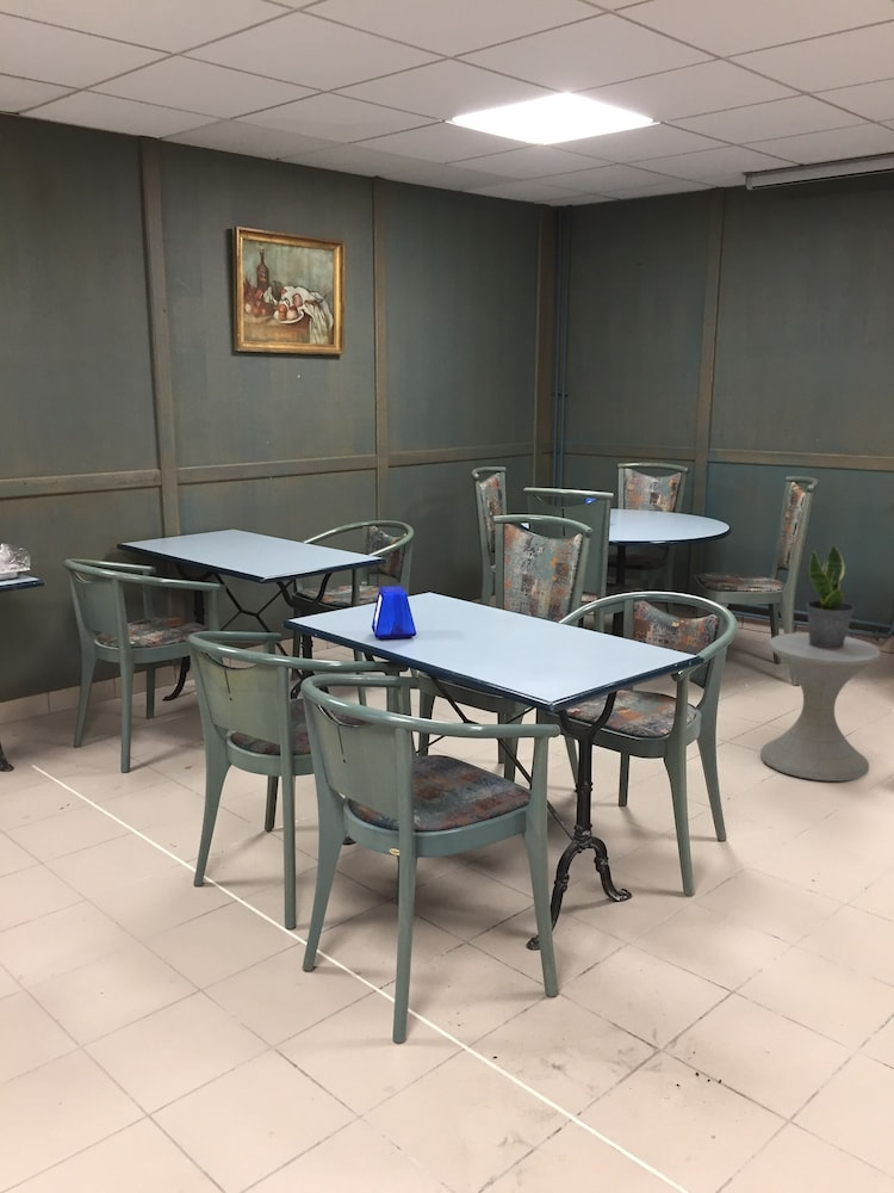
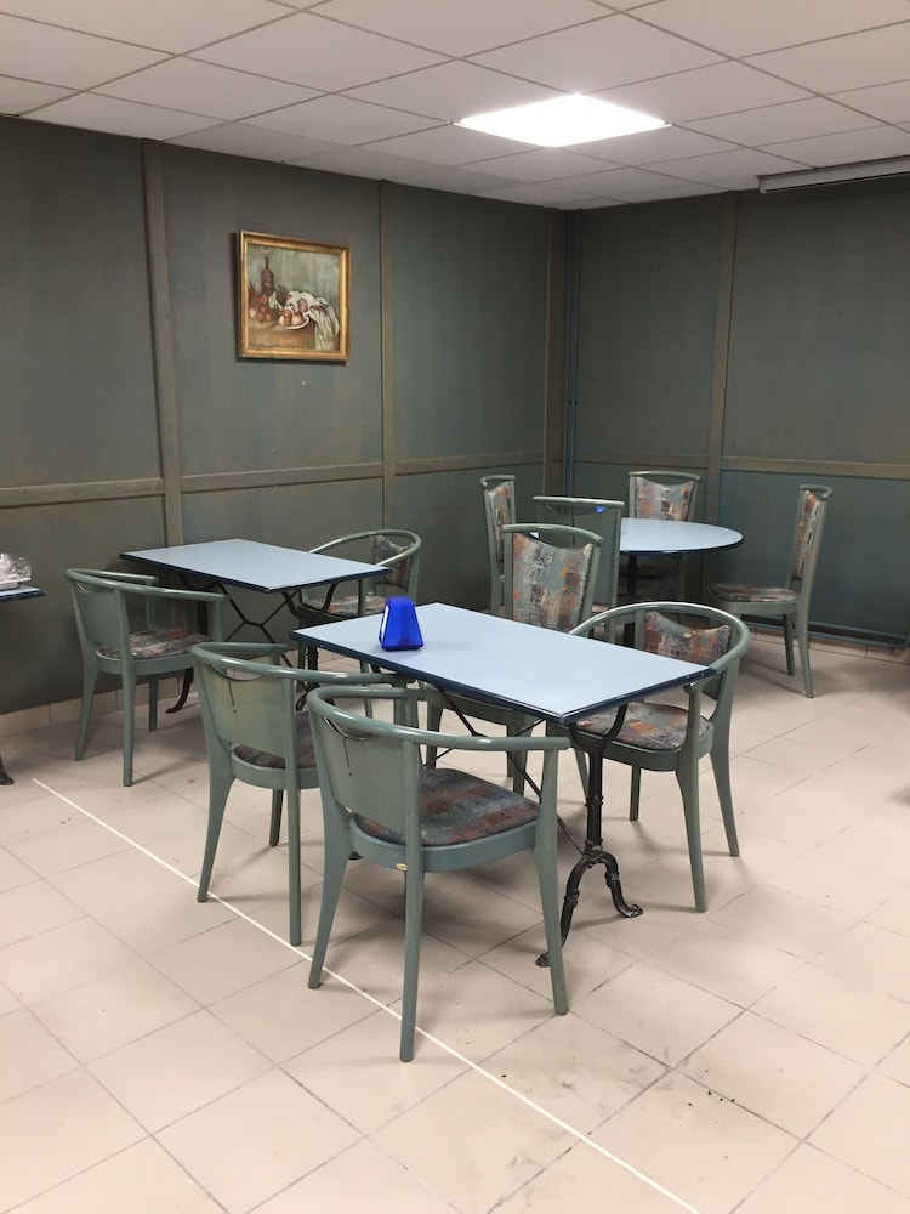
- potted plant [805,543,856,649]
- side table [759,631,882,783]
